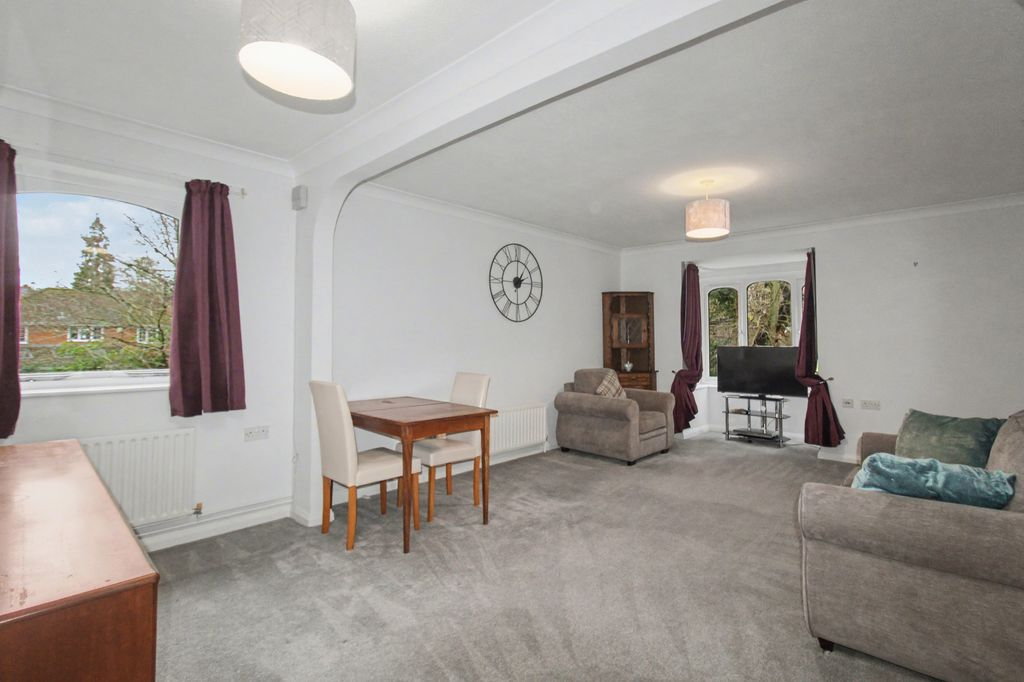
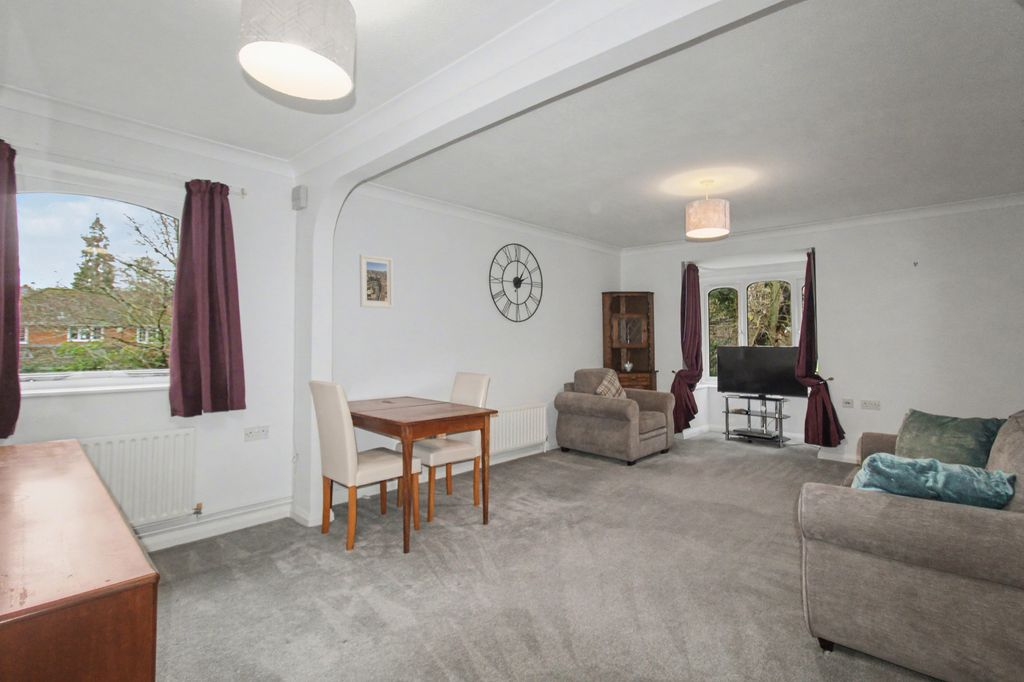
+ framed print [359,253,394,309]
